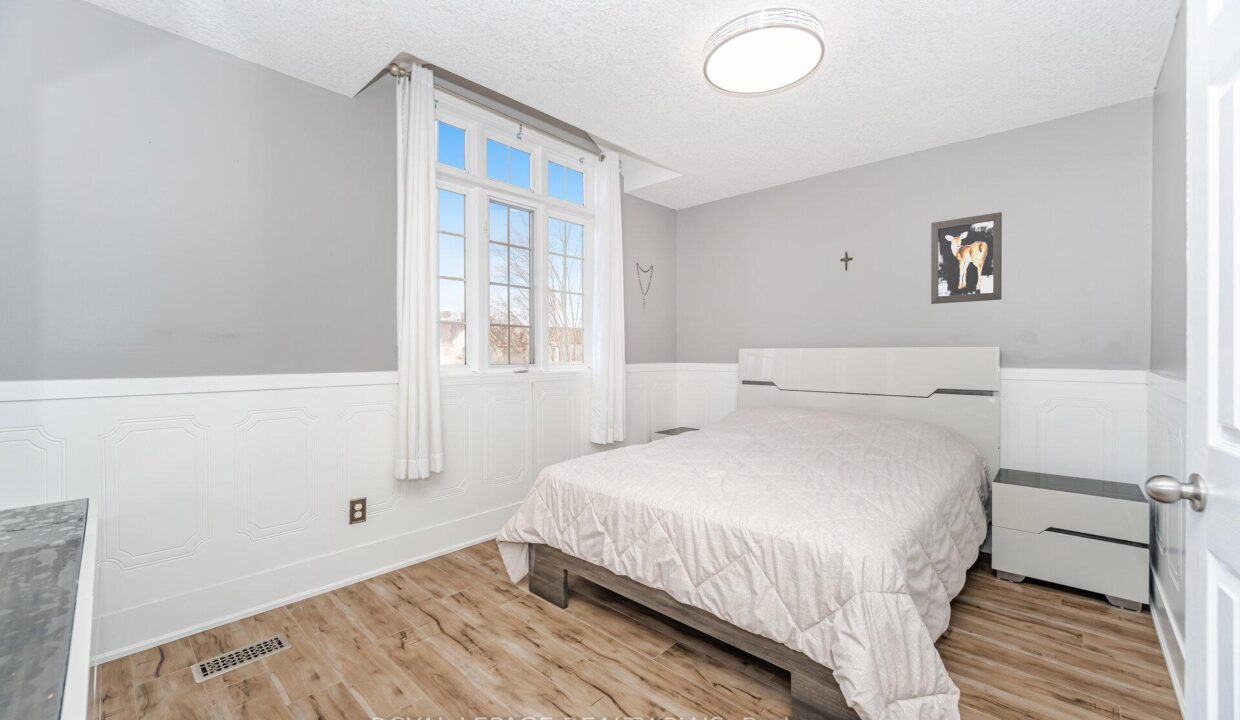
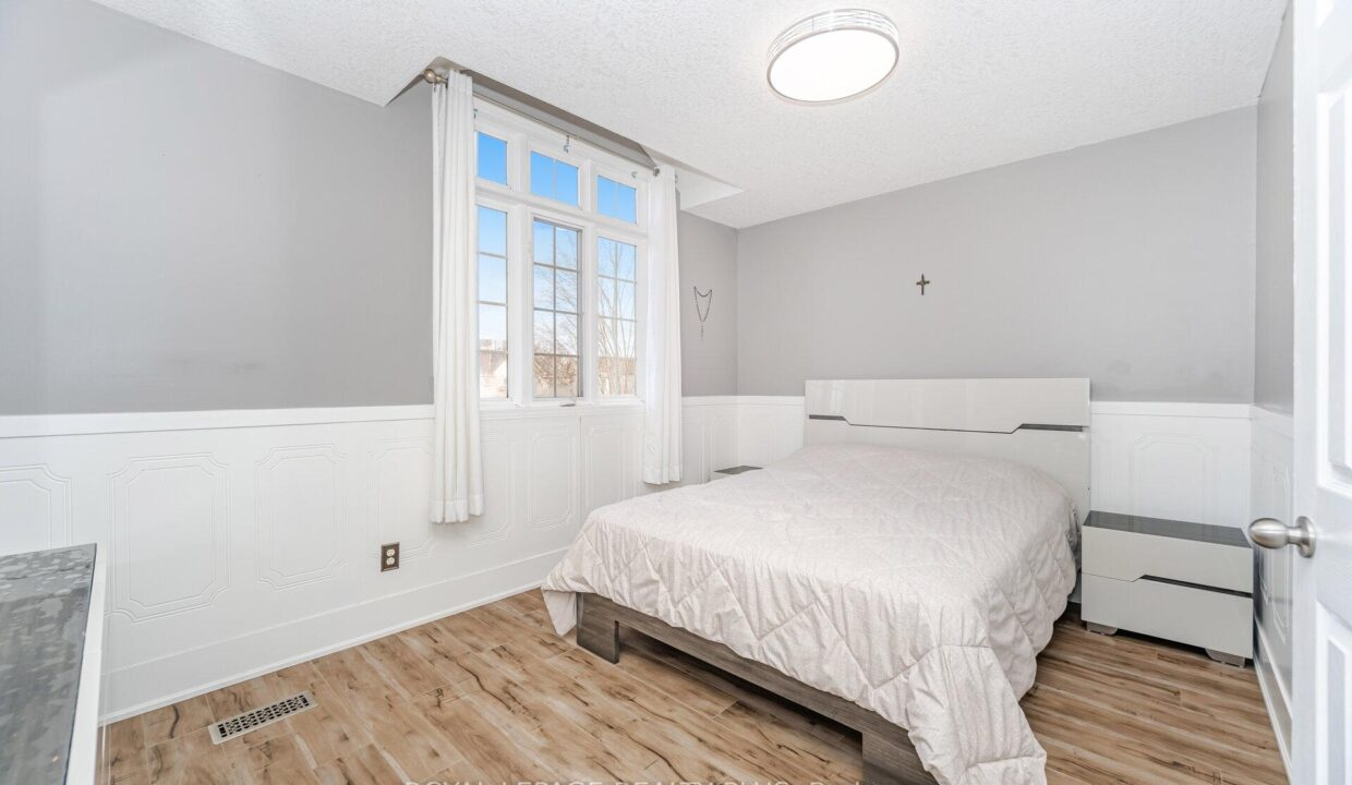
- wall art [930,211,1003,305]
